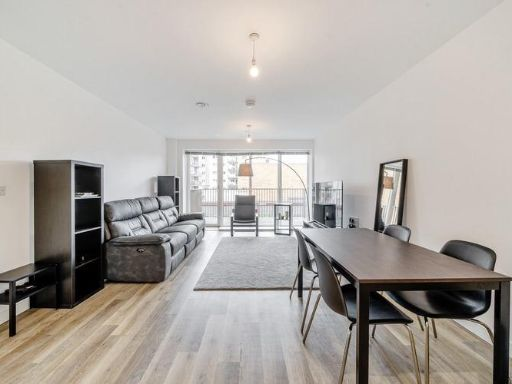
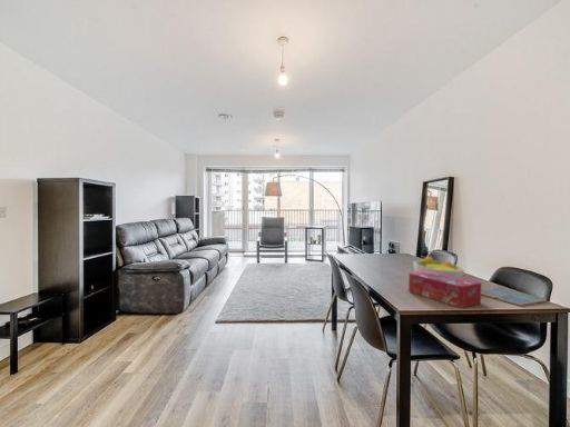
+ drink coaster [481,287,548,307]
+ tissue box [407,271,482,309]
+ fruit bowl [412,255,465,279]
